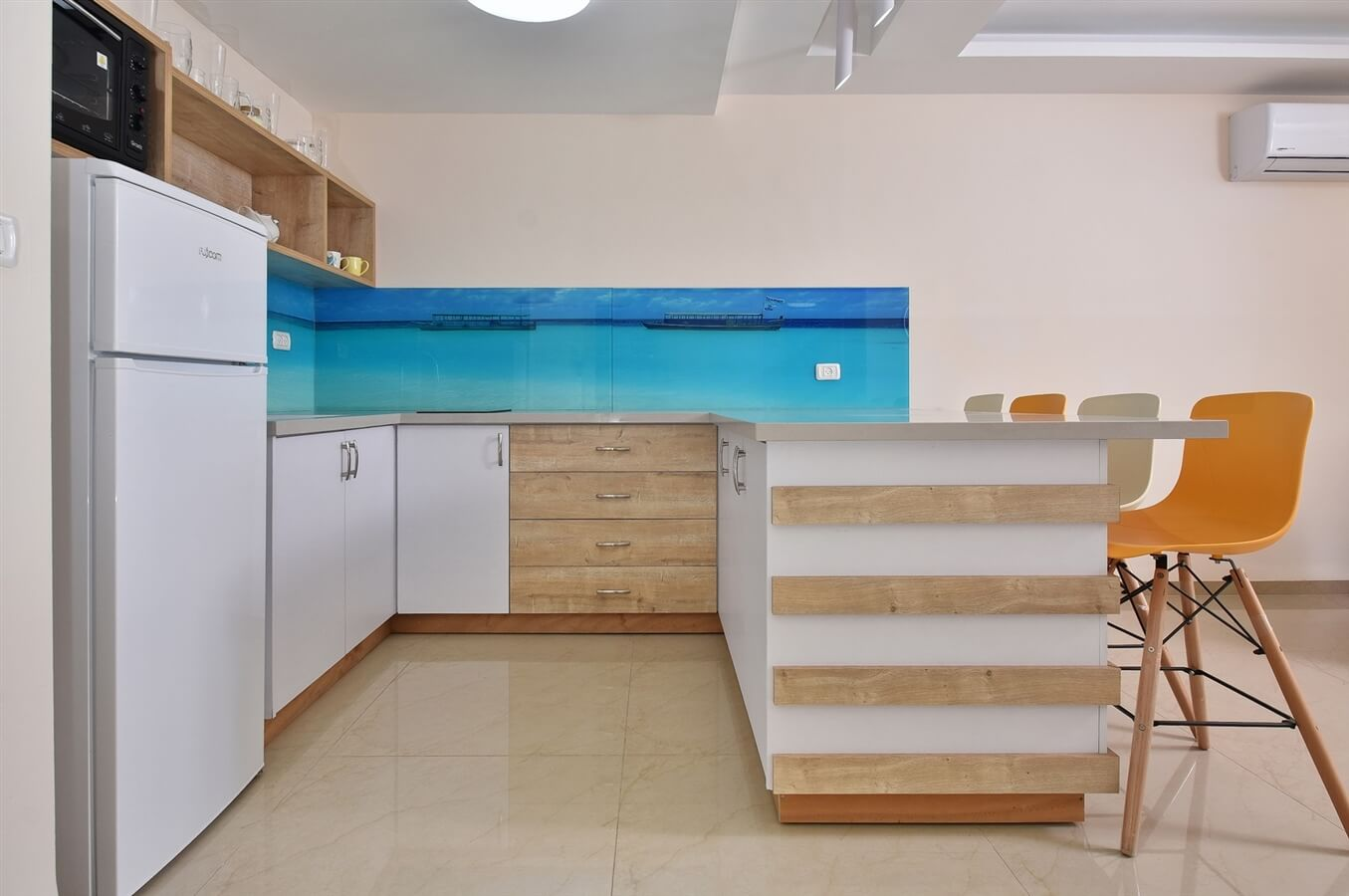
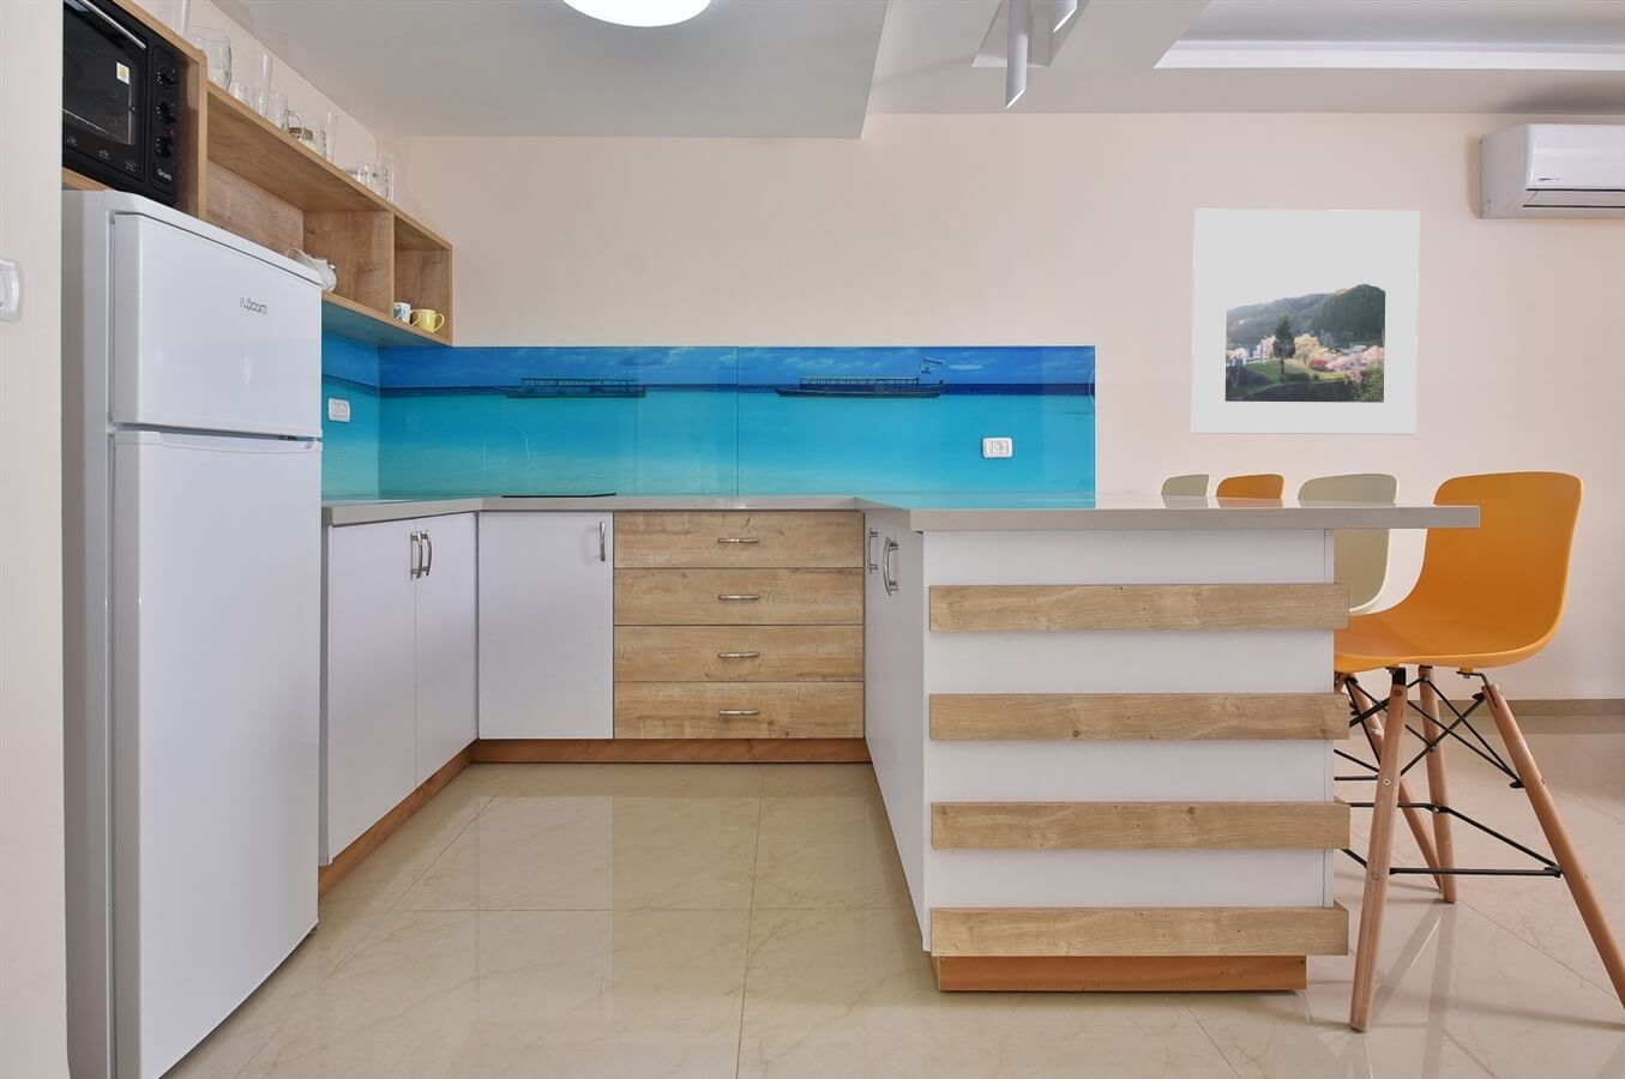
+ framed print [1191,208,1420,435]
